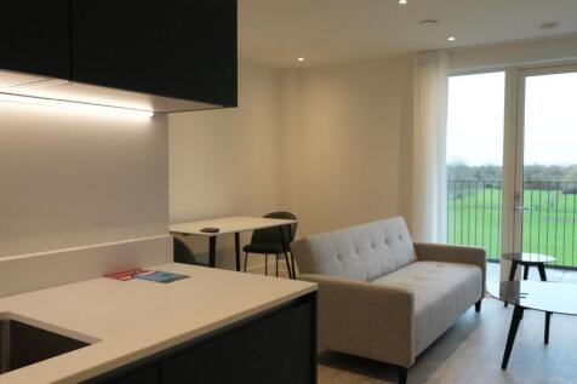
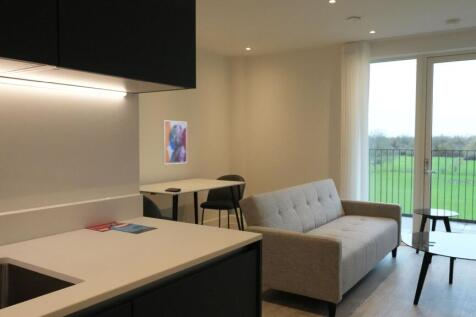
+ wall art [162,119,188,165]
